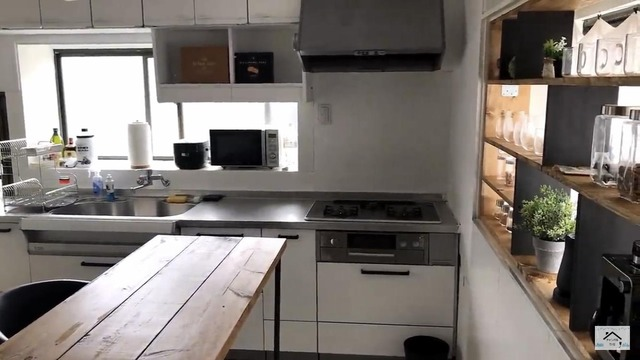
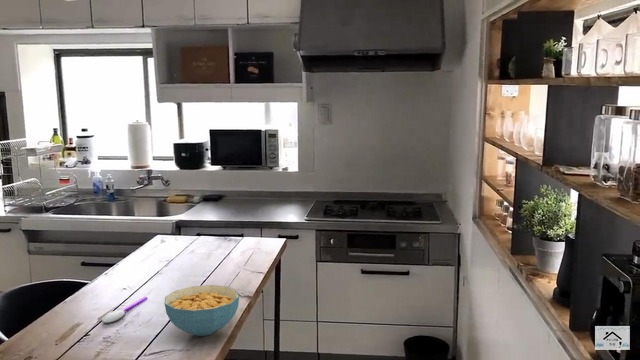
+ spoon [101,296,148,324]
+ cereal bowl [164,284,240,337]
